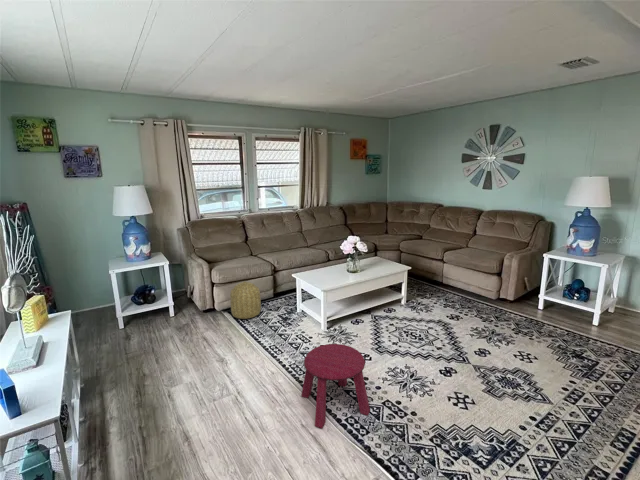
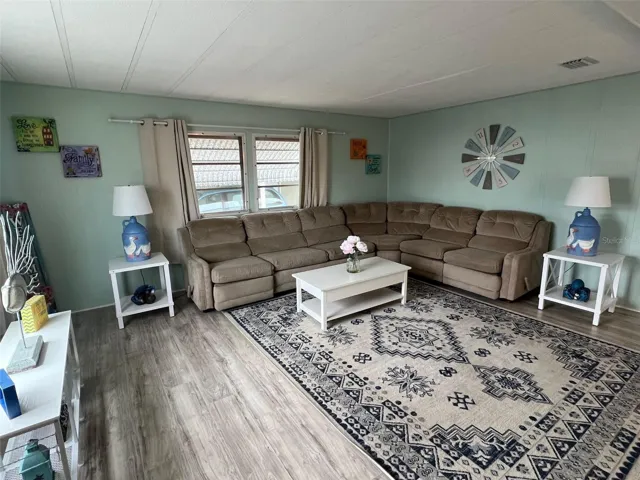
- basket [229,281,262,320]
- stool [300,343,371,429]
